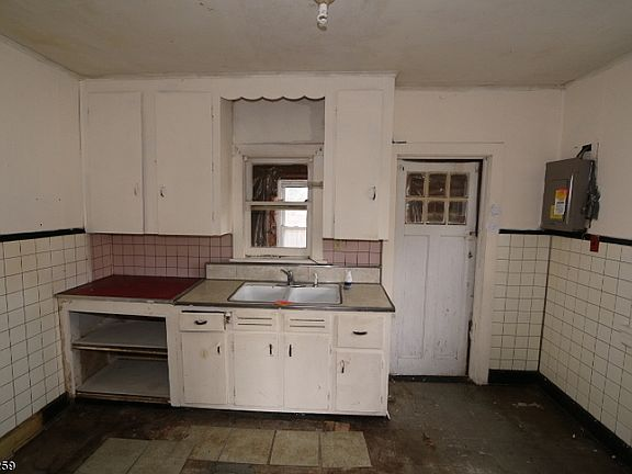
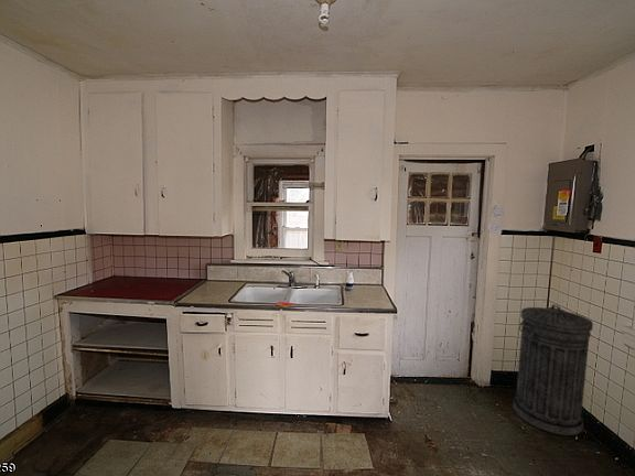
+ trash can [512,304,594,436]
